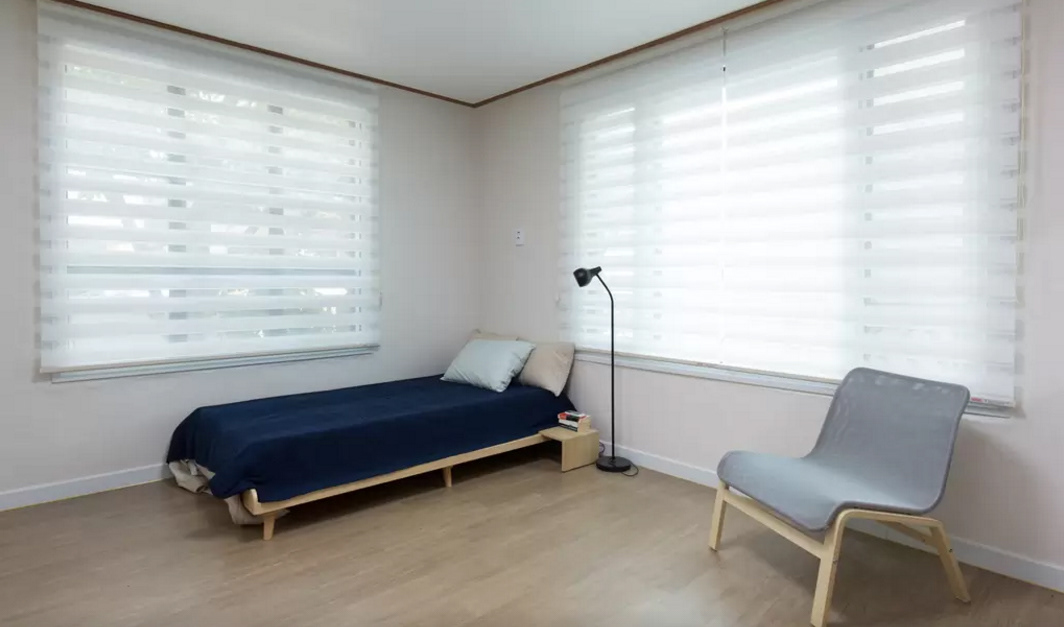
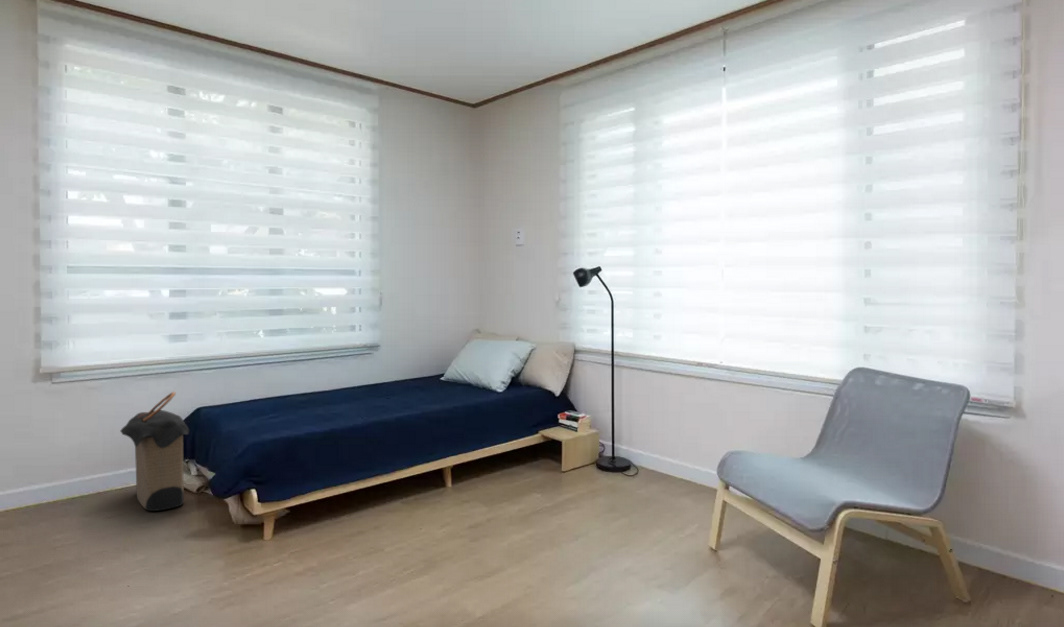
+ laundry hamper [119,391,190,512]
